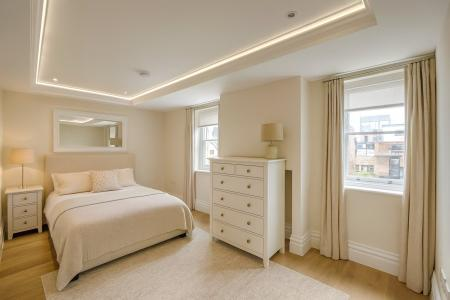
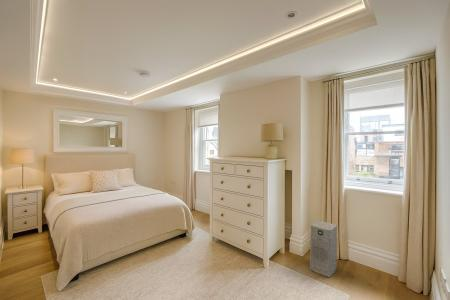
+ air purifier [309,220,338,278]
